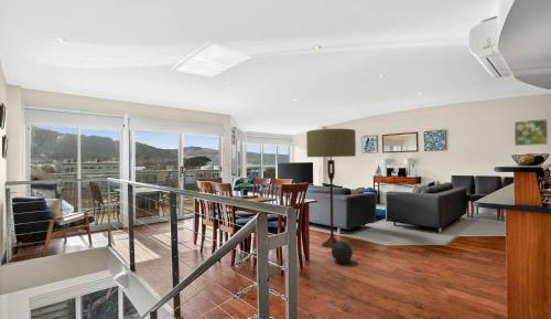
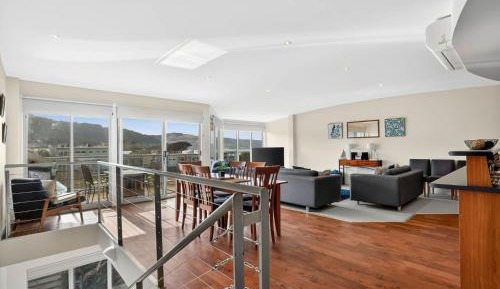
- ball [331,241,354,264]
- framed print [514,118,549,147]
- floor lamp [305,128,357,248]
